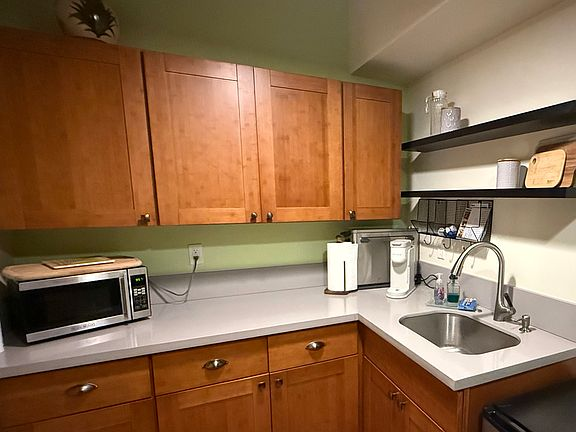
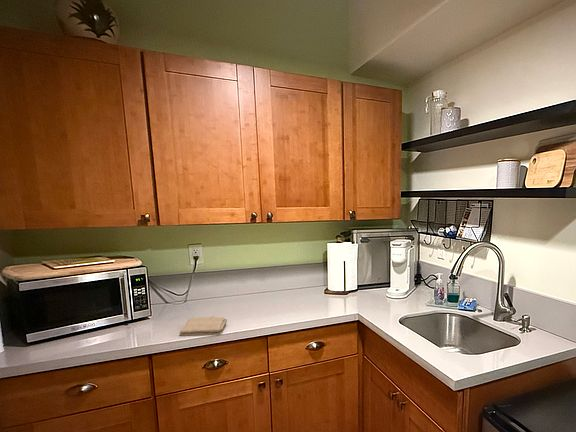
+ washcloth [179,315,228,337]
